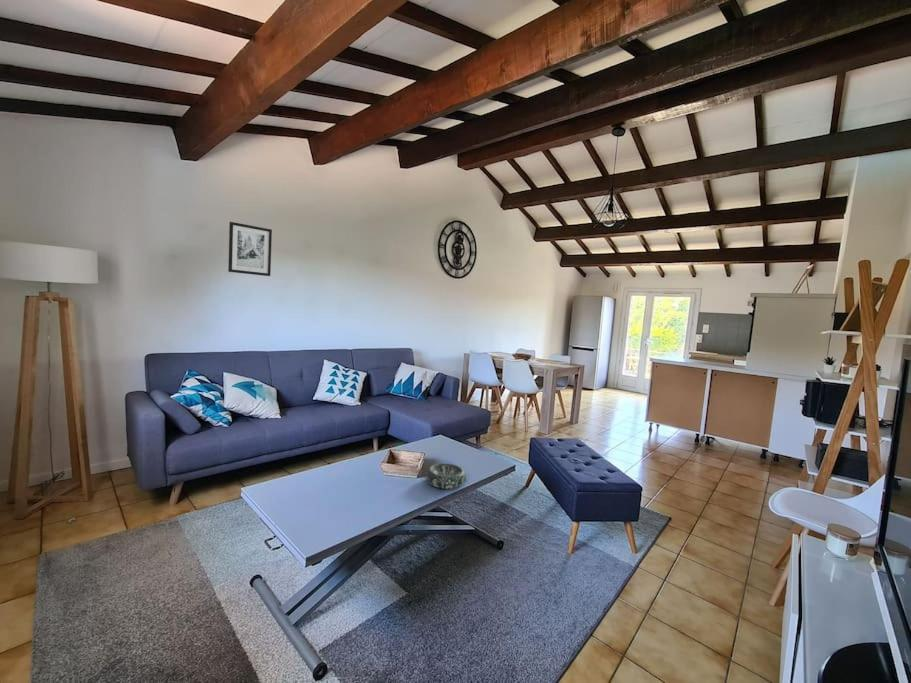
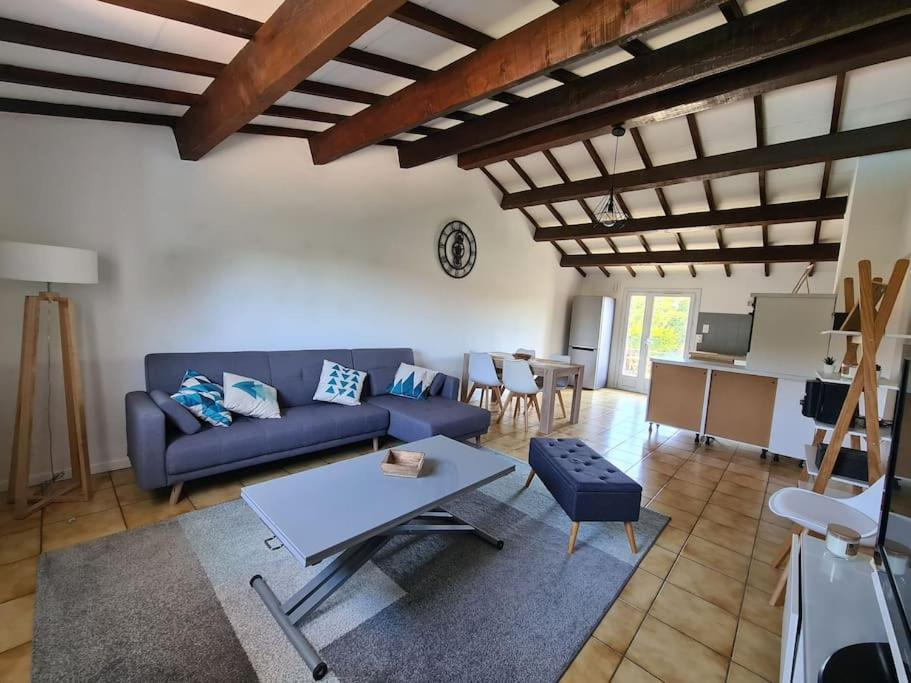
- decorative bowl [425,462,467,490]
- wall art [227,221,273,277]
